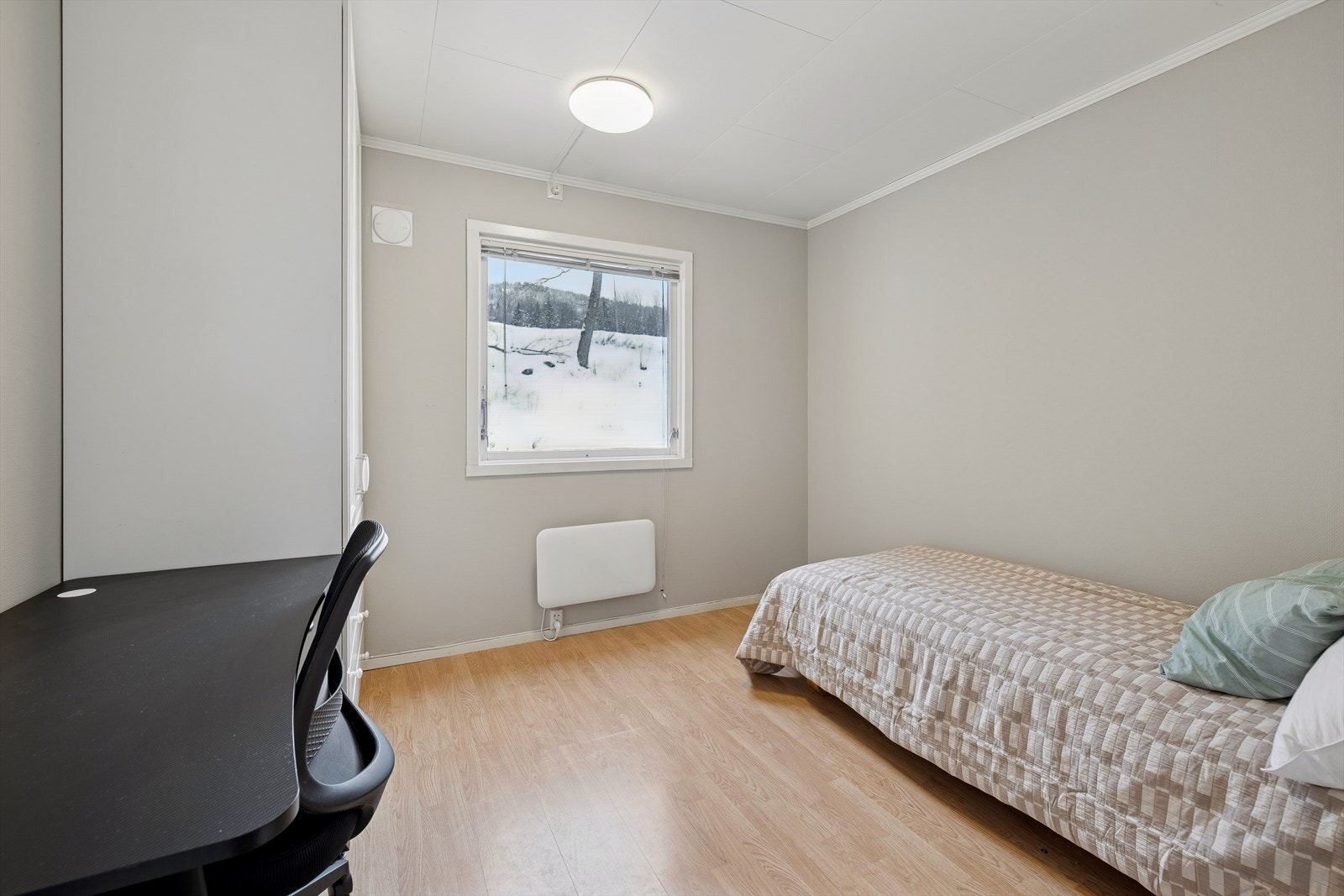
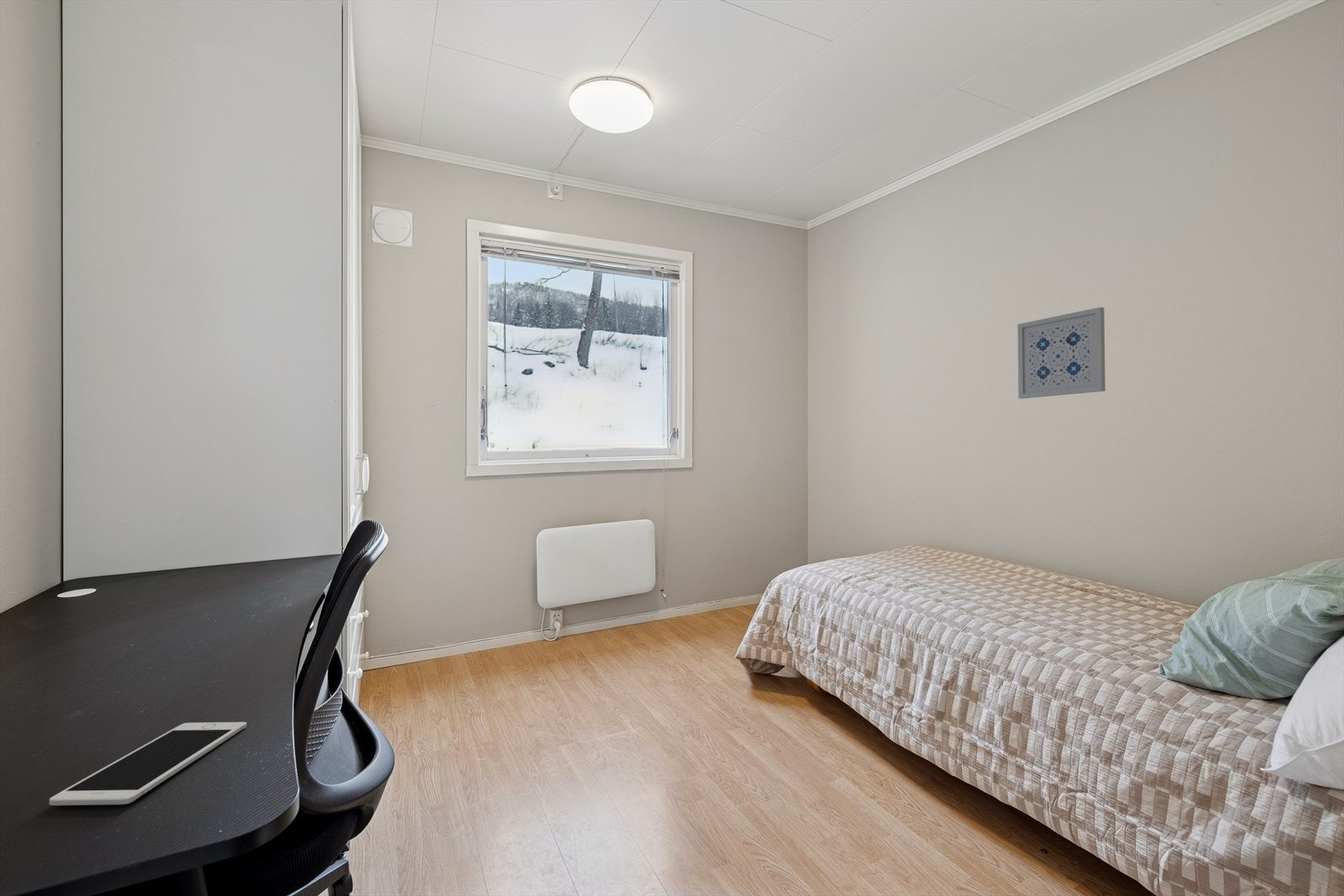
+ cell phone [49,721,247,806]
+ wall art [1017,307,1106,400]
